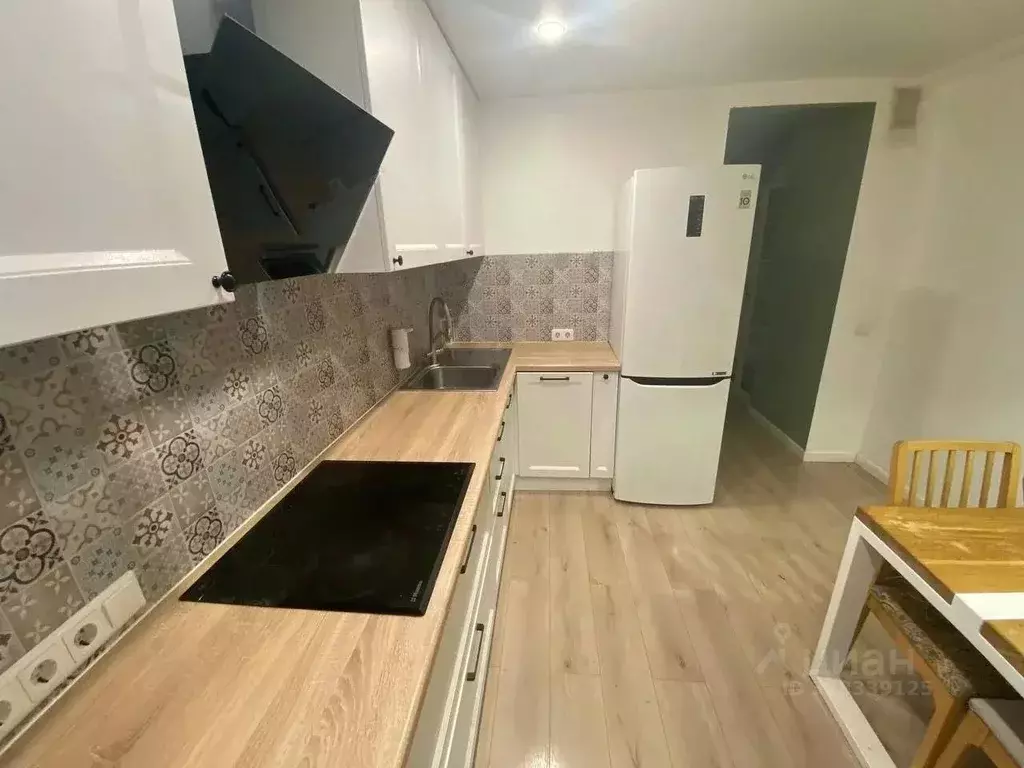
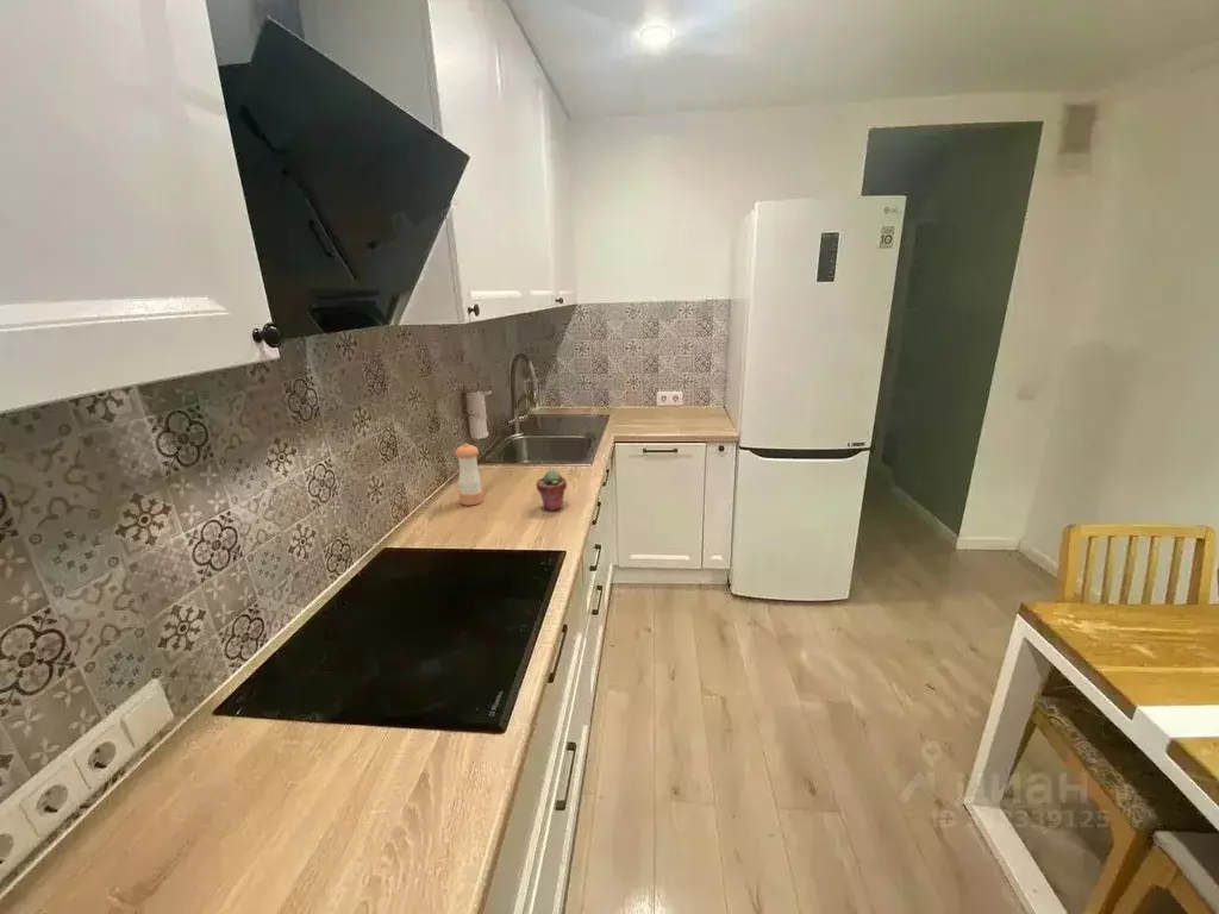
+ pepper shaker [454,443,485,507]
+ potted succulent [535,469,568,512]
